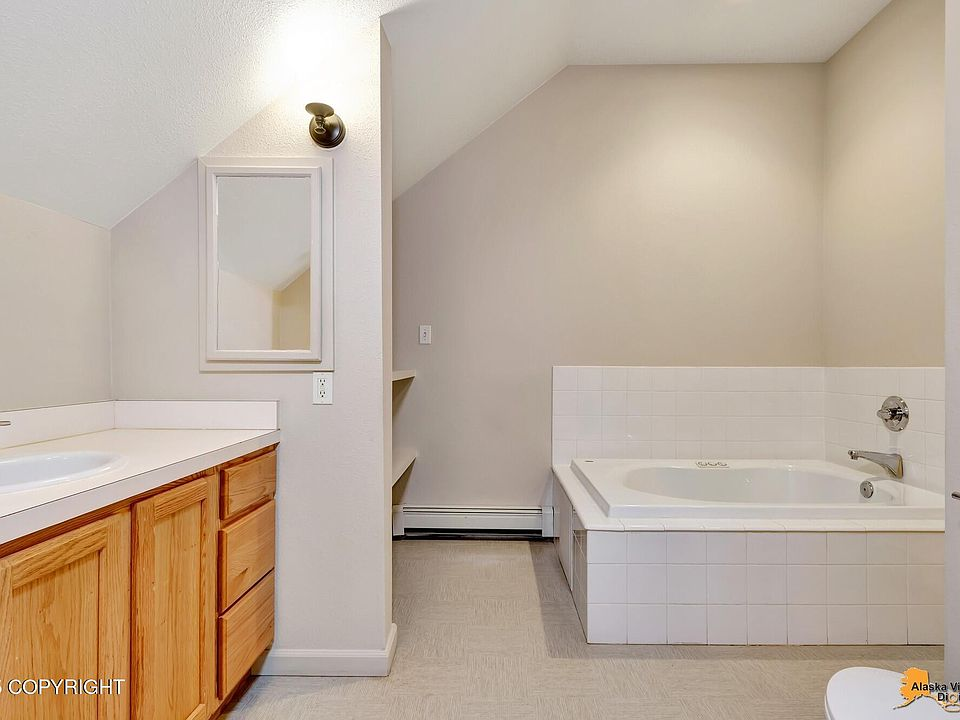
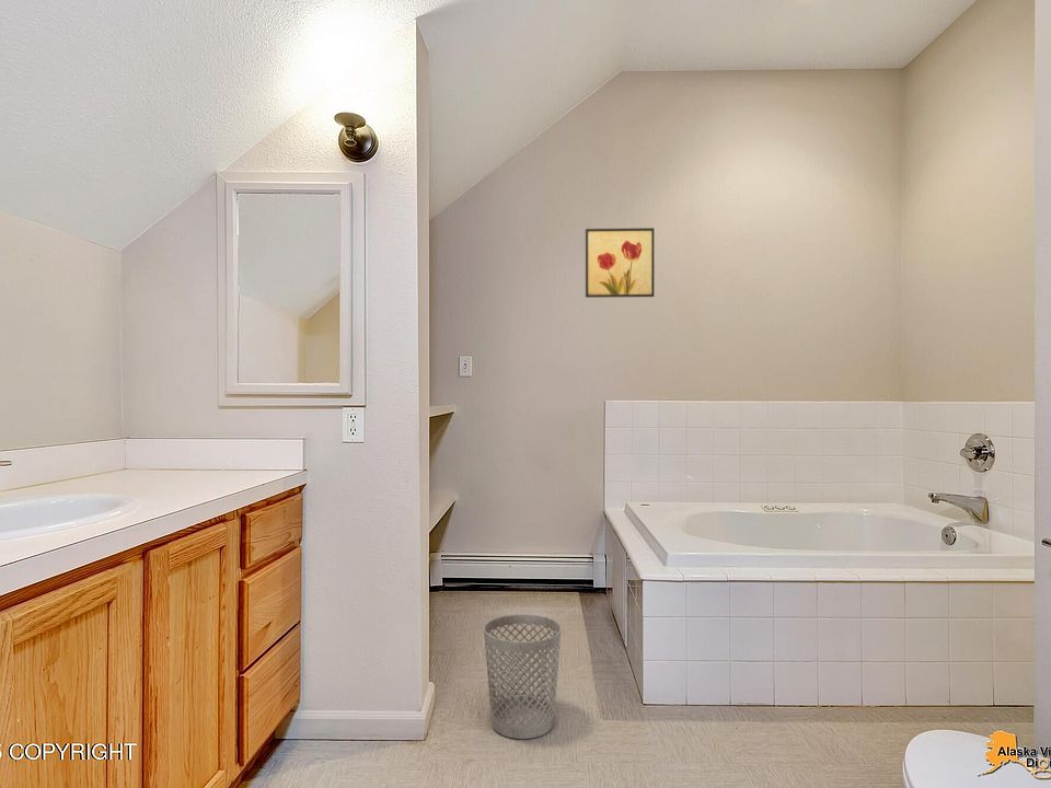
+ wall art [585,227,655,299]
+ wastebasket [483,614,562,740]
